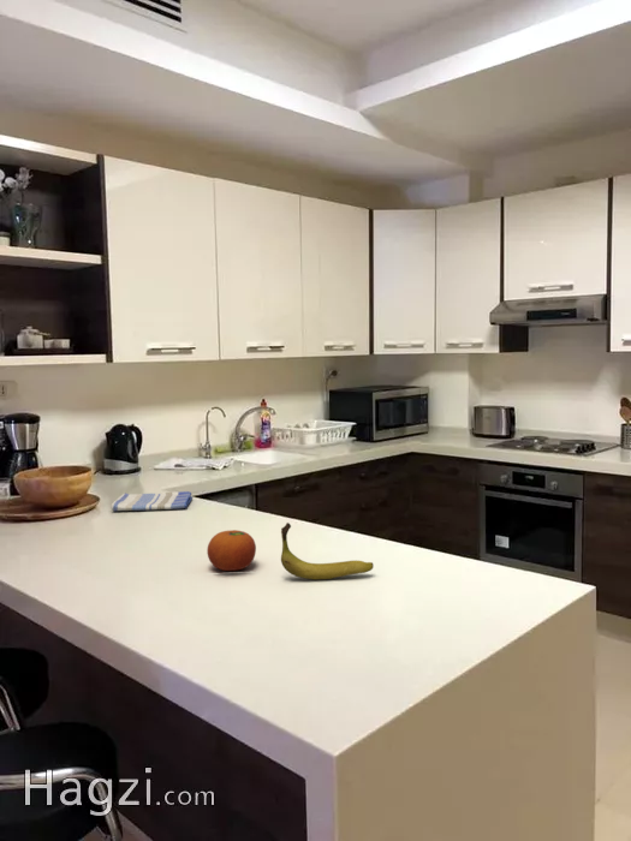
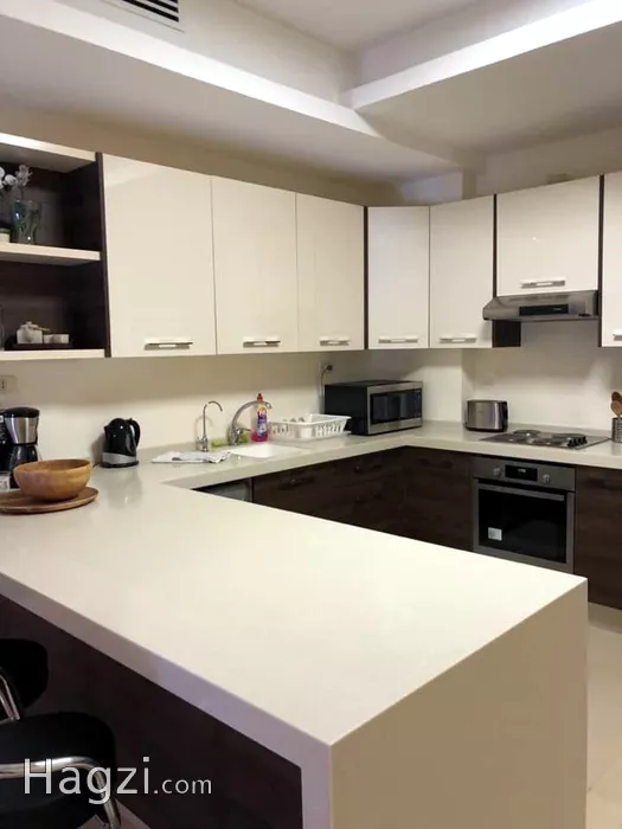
- fruit [207,529,257,572]
- banana [280,521,375,580]
- dish towel [111,490,194,512]
